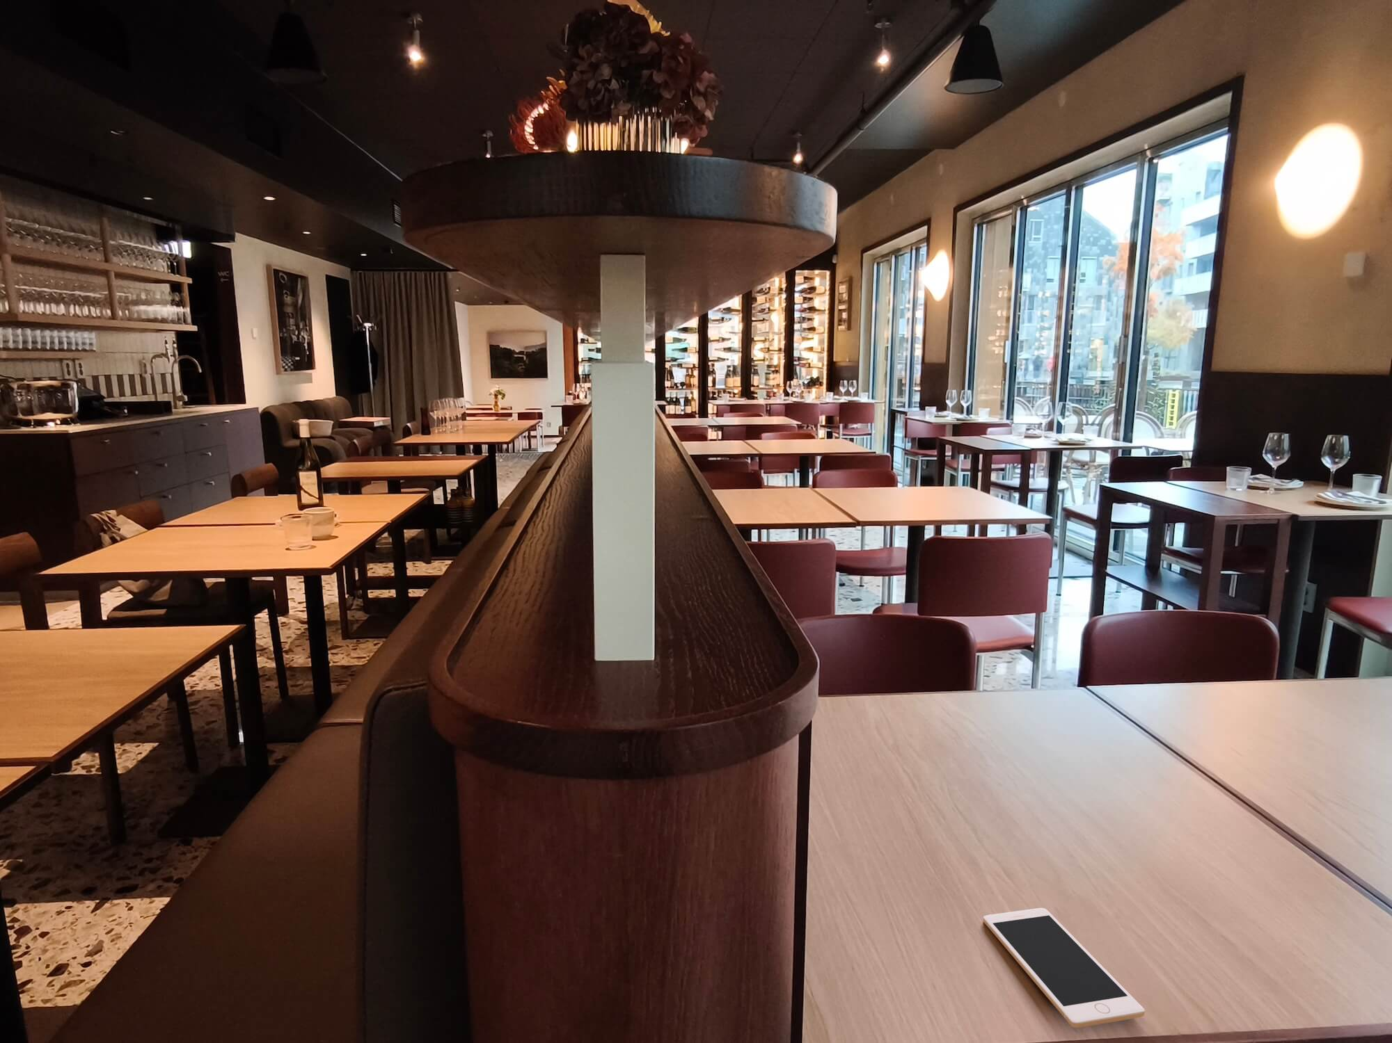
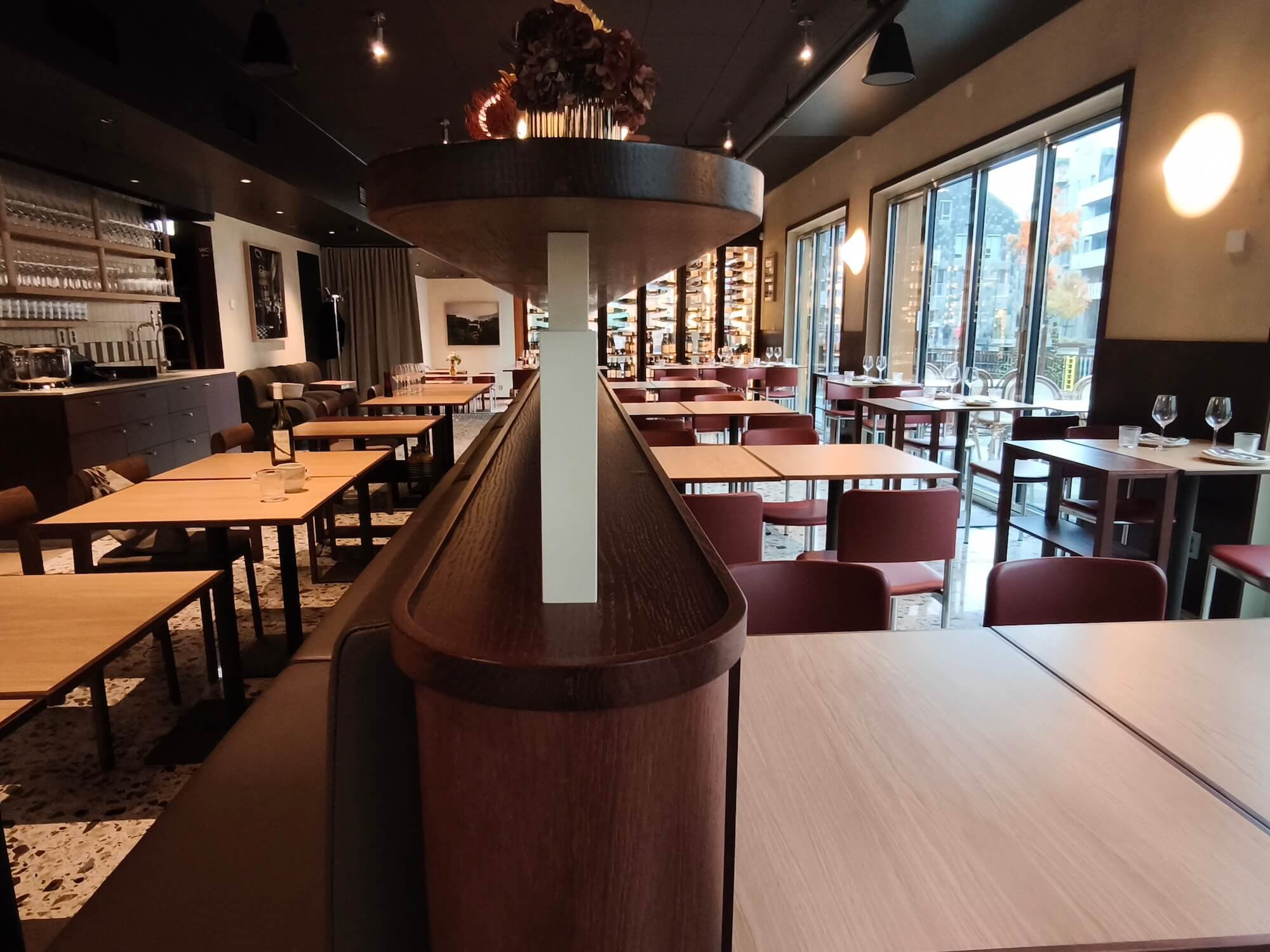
- cell phone [983,907,1145,1029]
